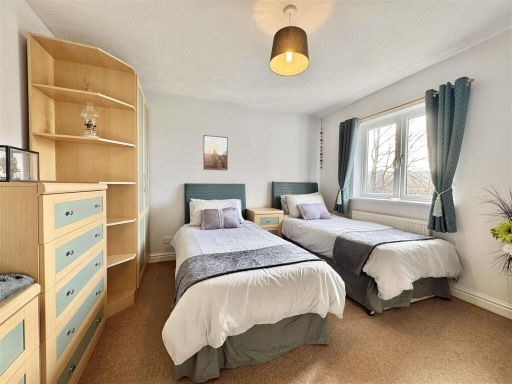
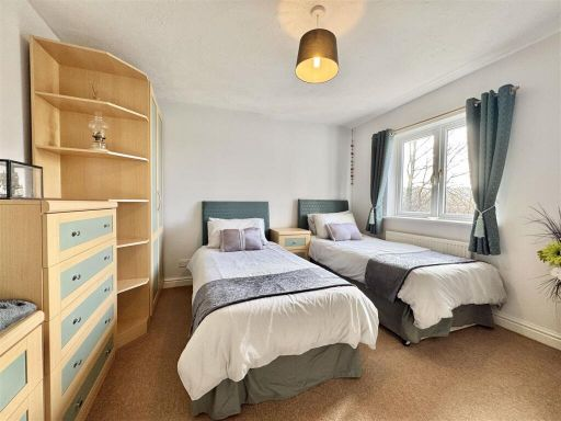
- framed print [203,134,229,171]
